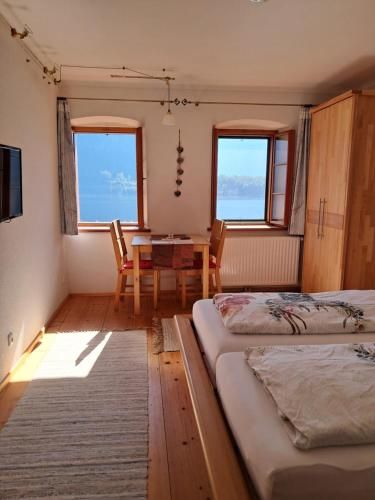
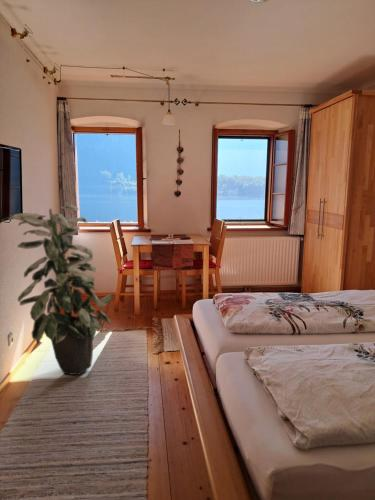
+ indoor plant [8,204,116,376]
